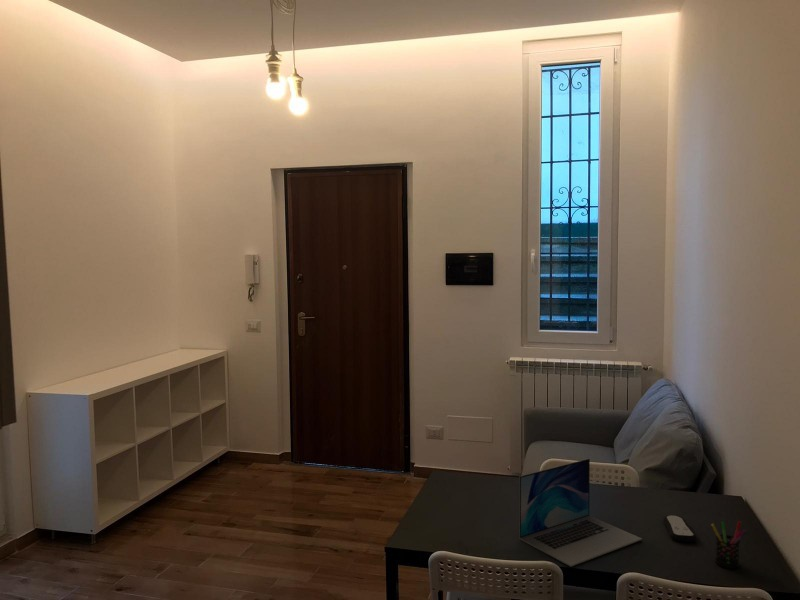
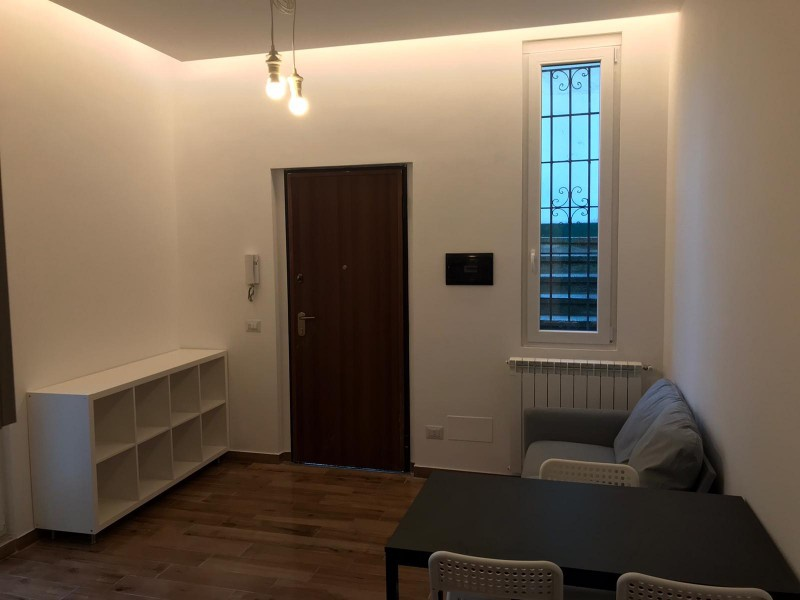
- pen holder [710,520,748,570]
- remote control [663,514,698,543]
- laptop [518,458,643,568]
